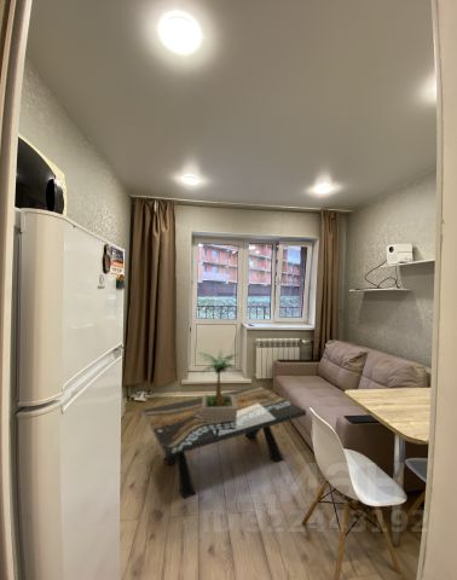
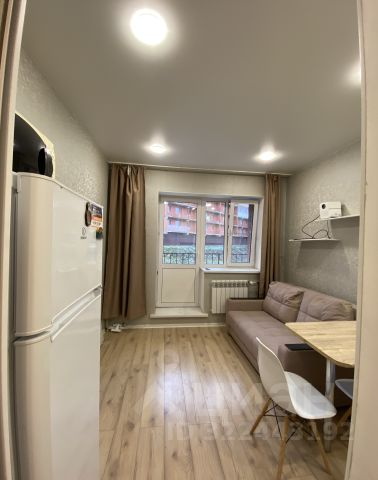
- coffee table [141,385,307,499]
- potted plant [197,348,241,422]
